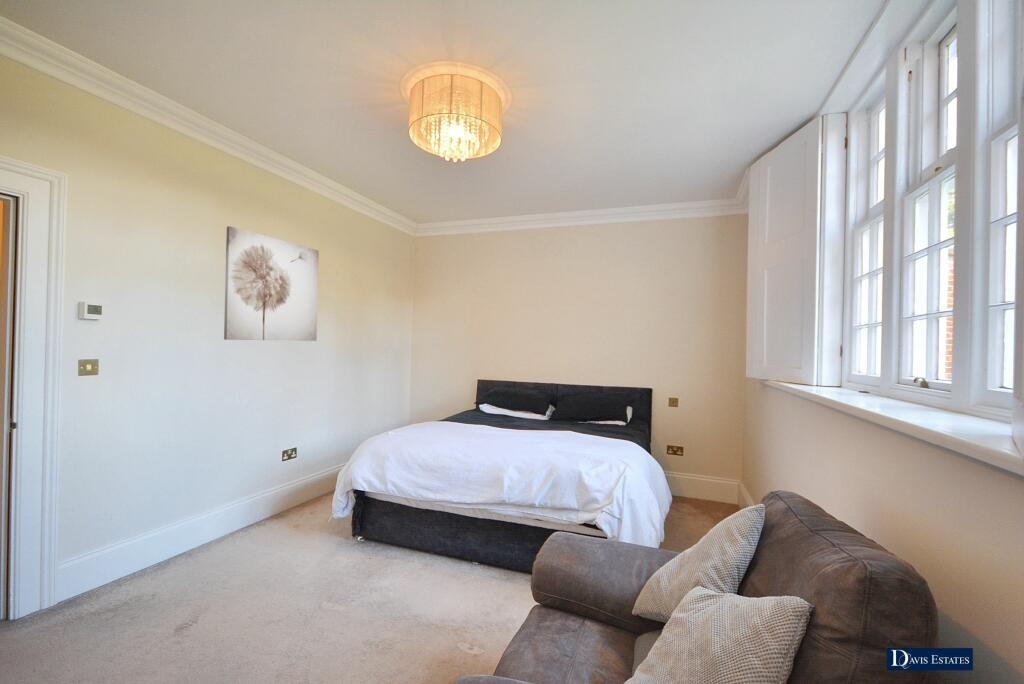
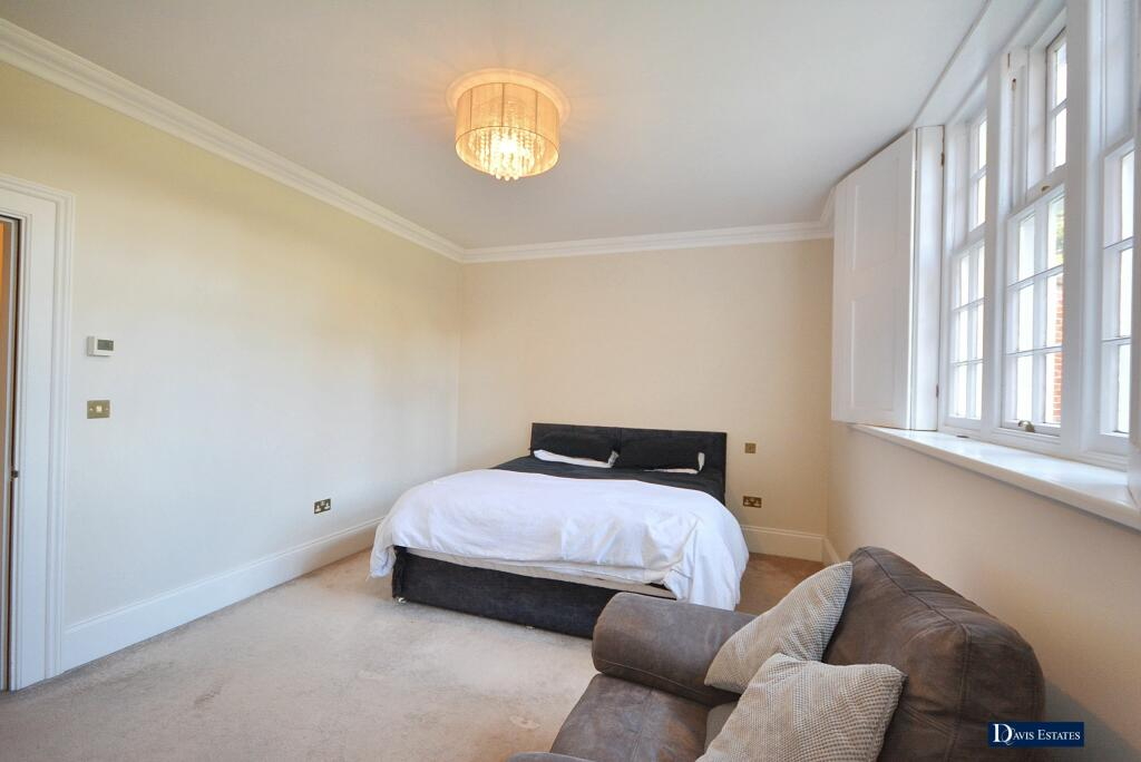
- wall art [223,225,320,342]
